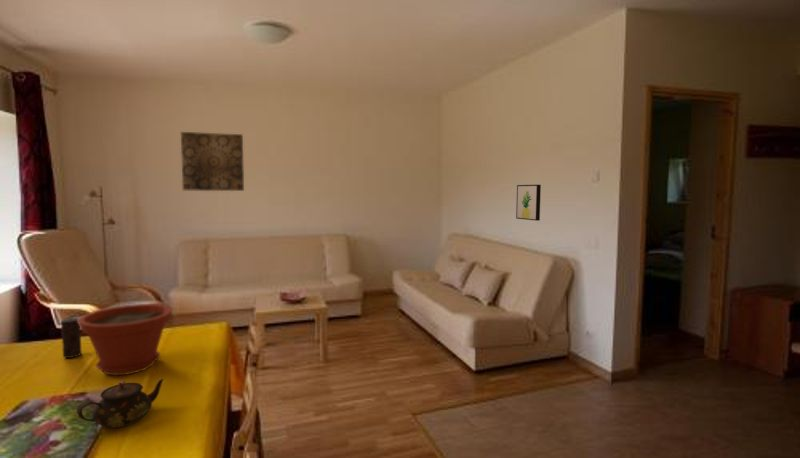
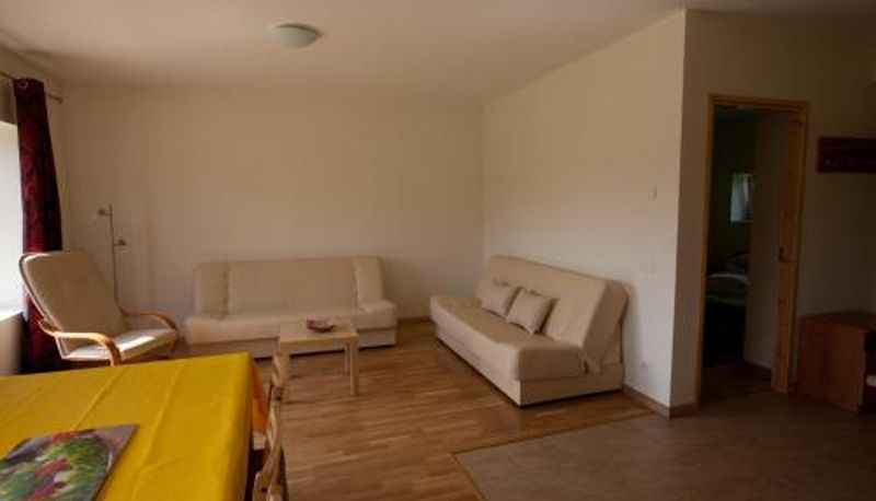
- wall art [180,131,245,192]
- teapot [76,378,165,429]
- candle [60,317,83,359]
- wall art [515,184,542,222]
- plant pot [77,303,173,376]
